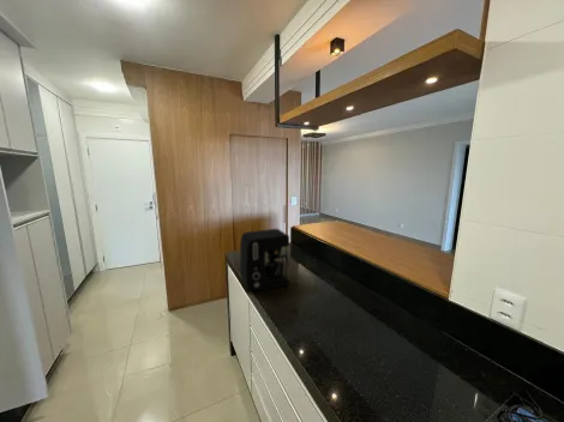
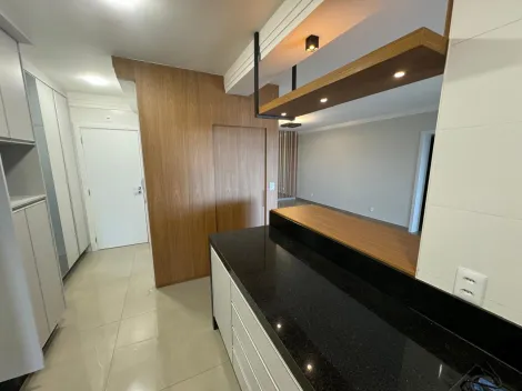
- coffee maker [239,228,290,293]
